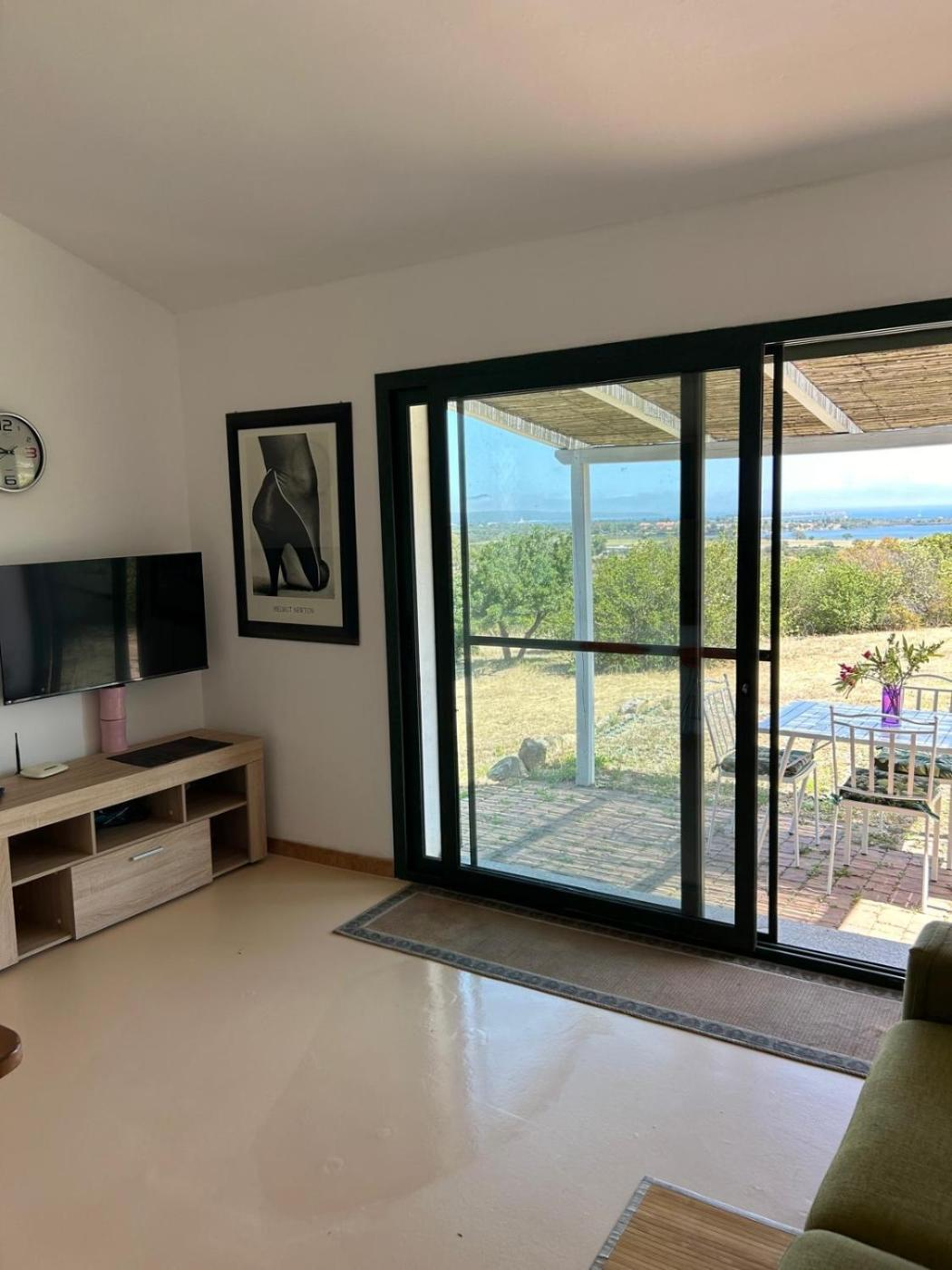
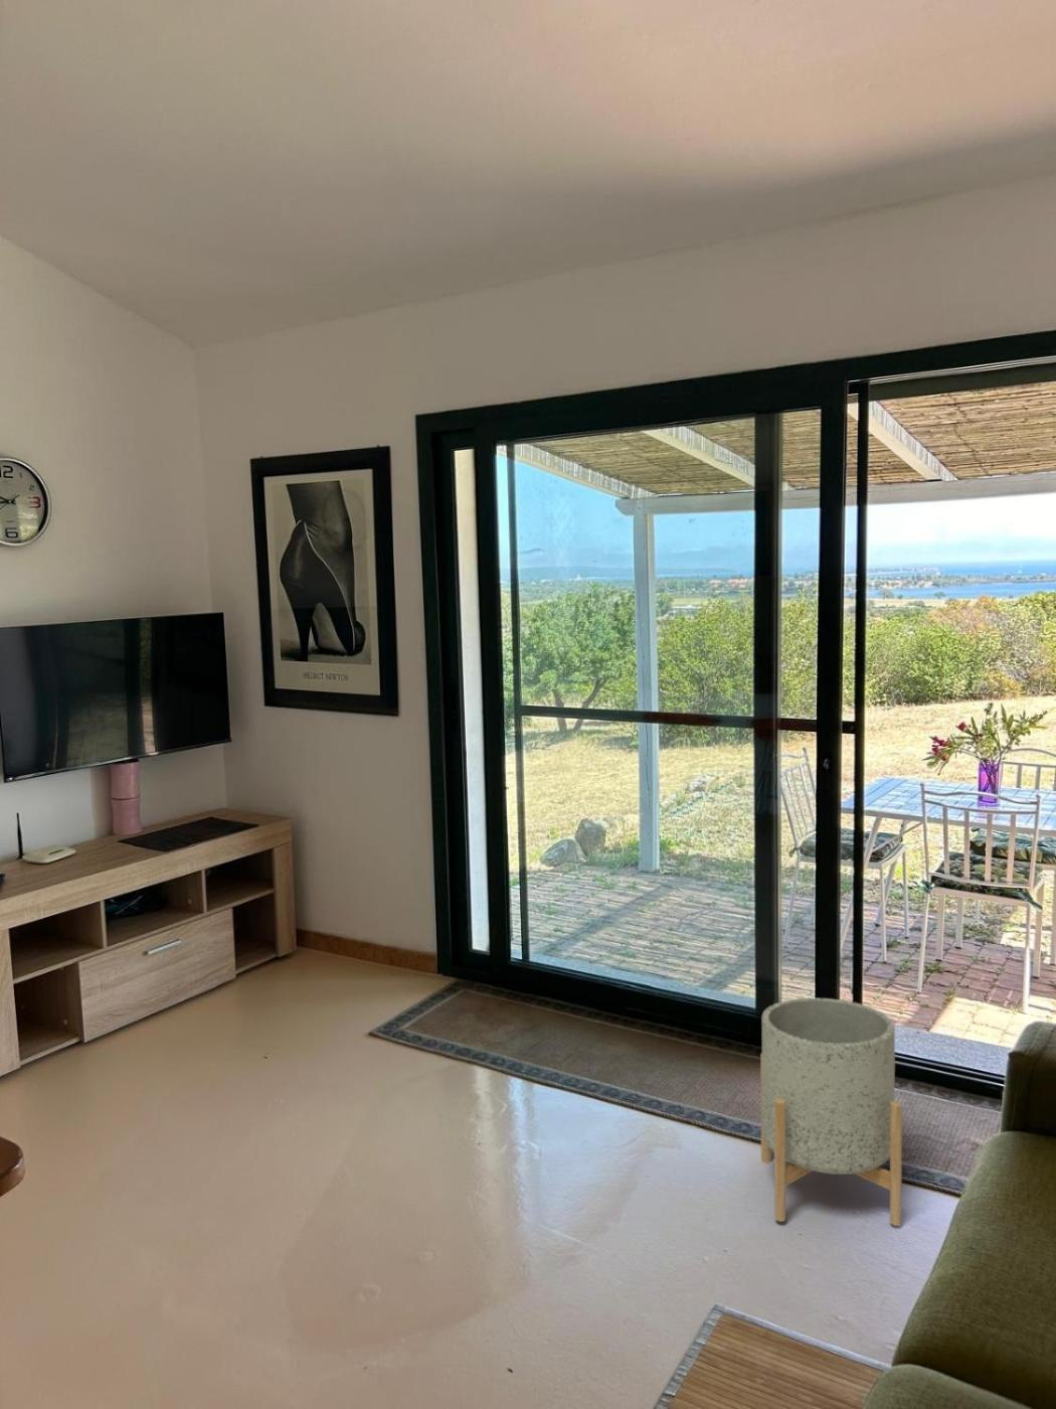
+ planter [760,997,903,1227]
